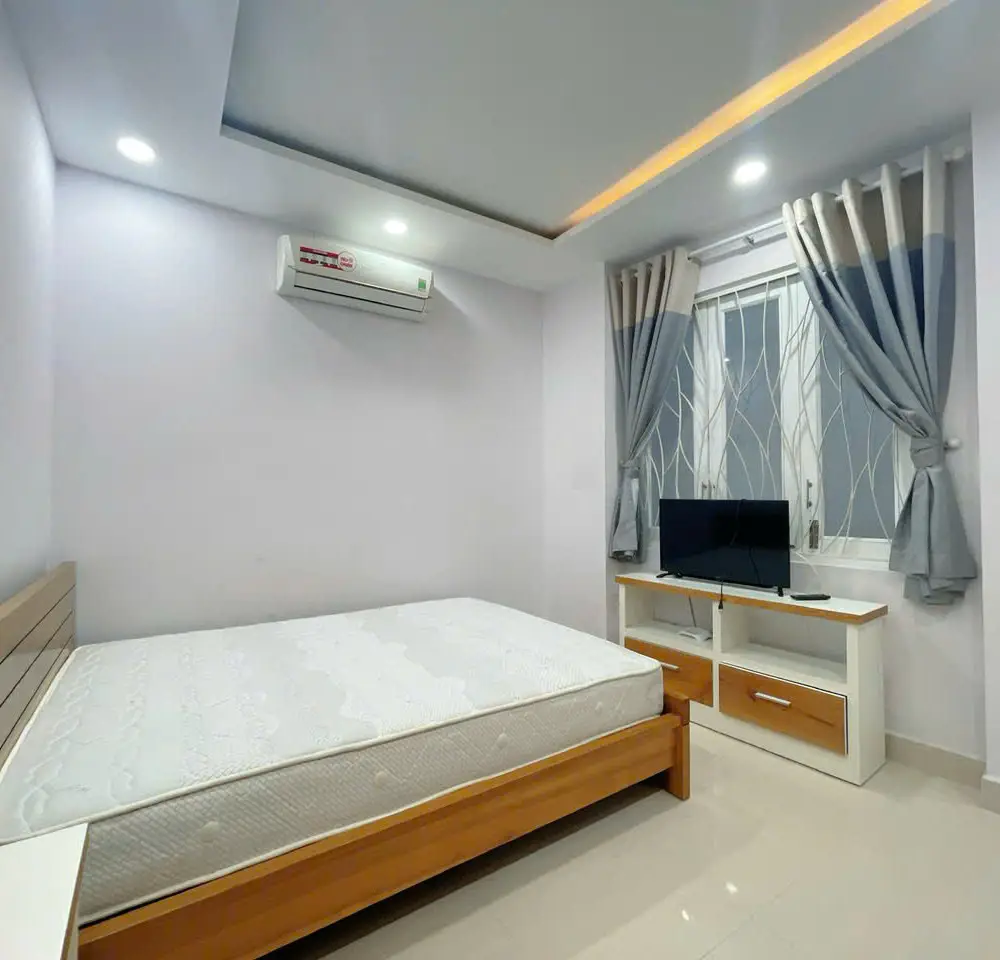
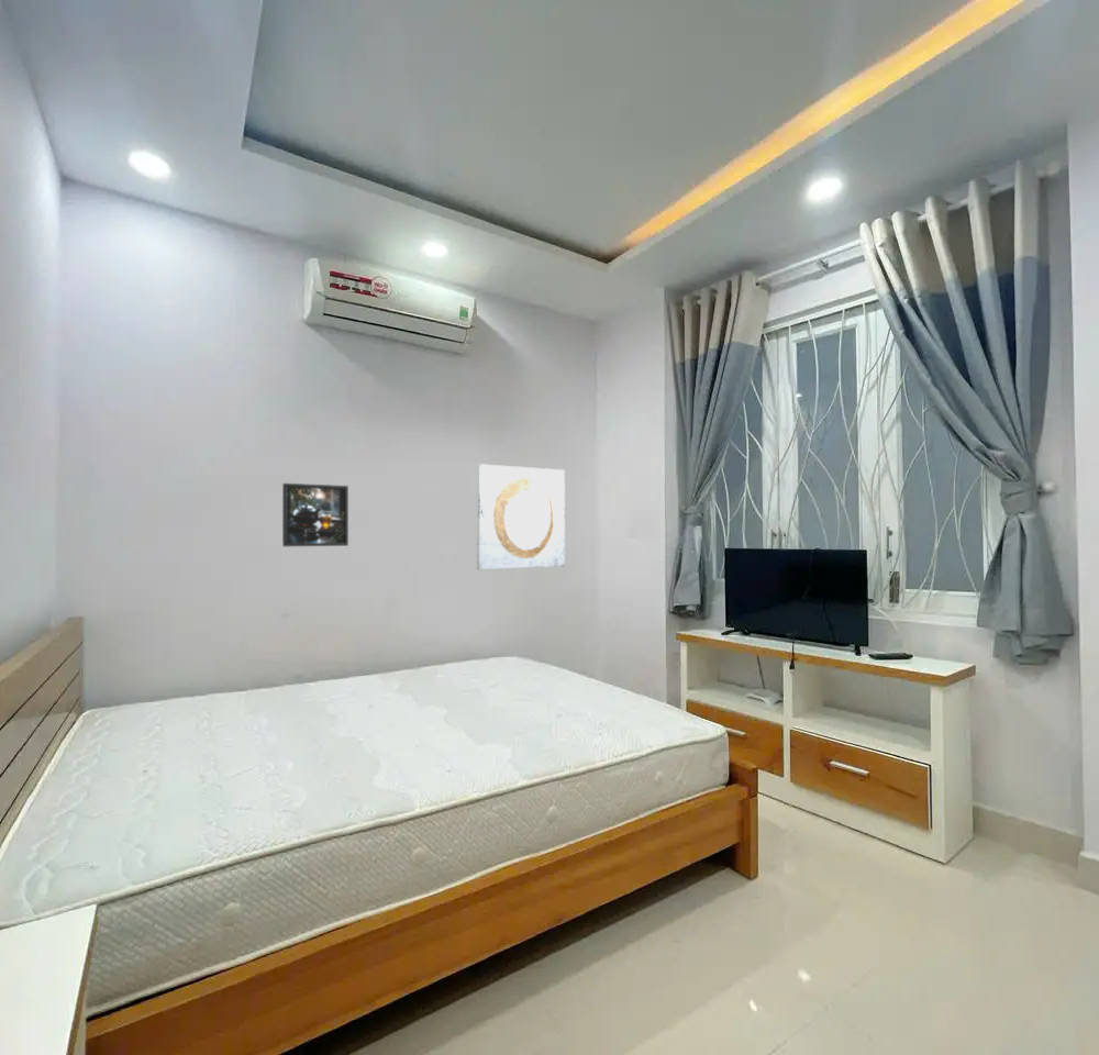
+ wall art [476,463,566,571]
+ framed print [281,482,349,547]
